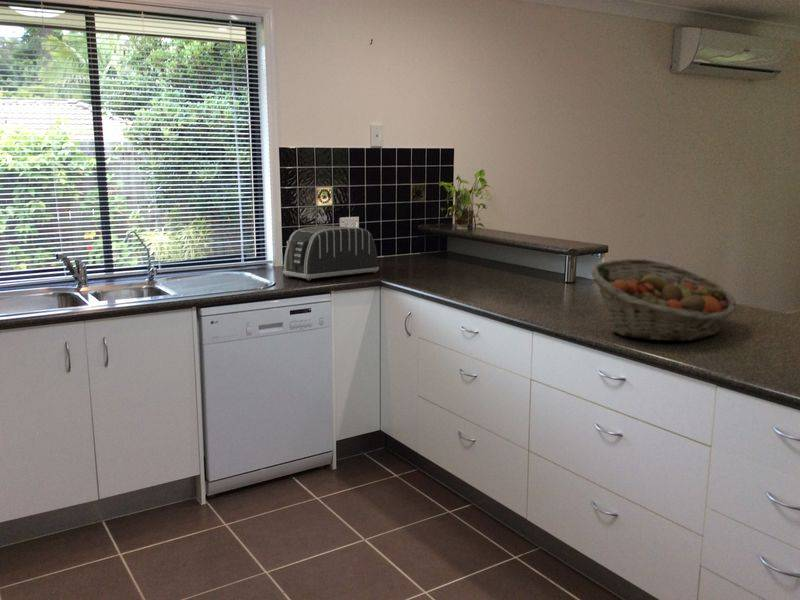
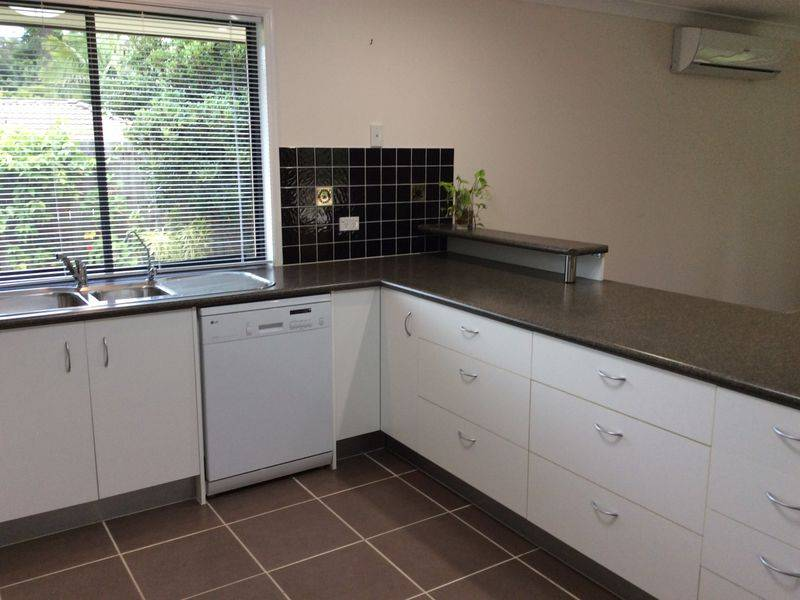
- fruit basket [589,258,738,342]
- toaster [282,225,380,281]
